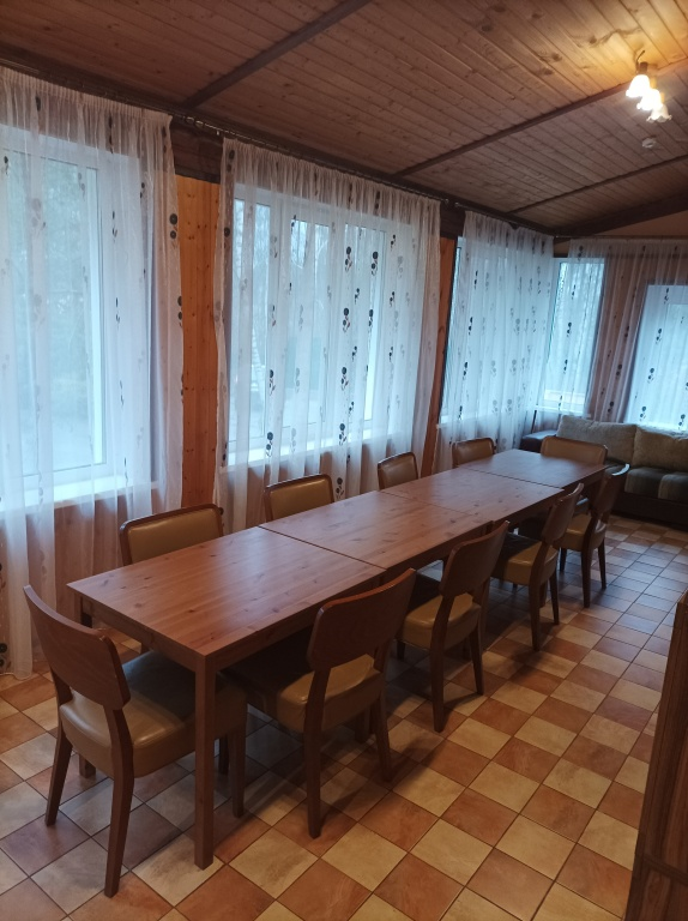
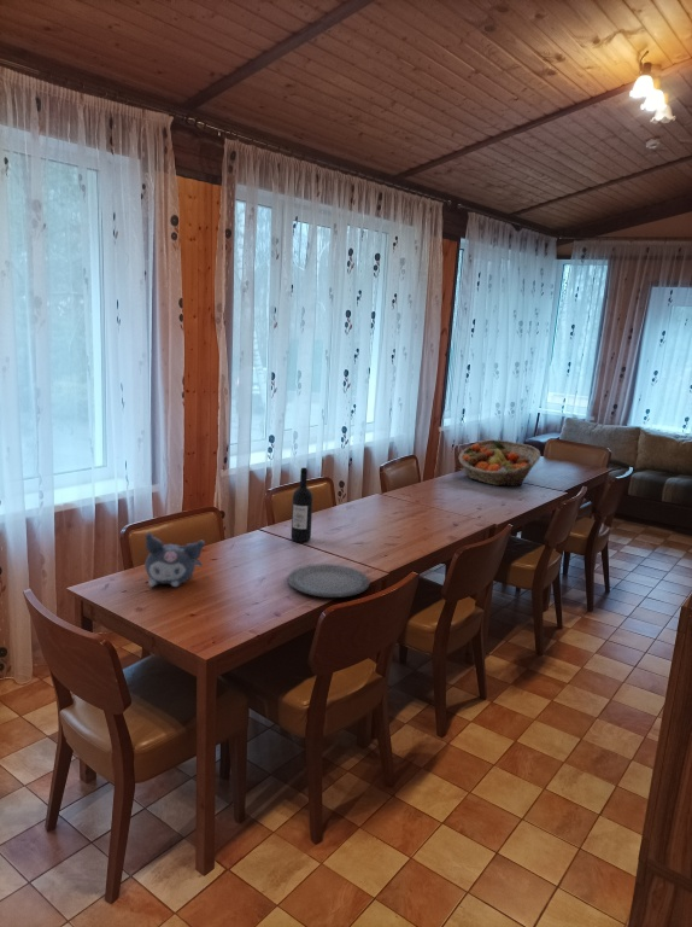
+ fruit basket [457,438,541,488]
+ plate [287,562,371,599]
+ wine bottle [291,467,313,543]
+ teapot [143,531,206,588]
